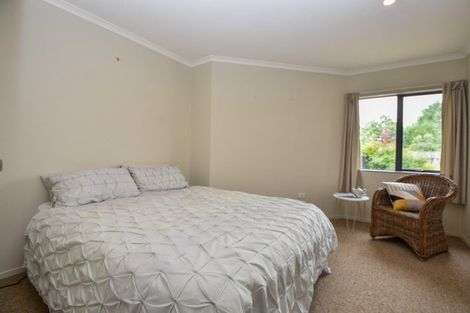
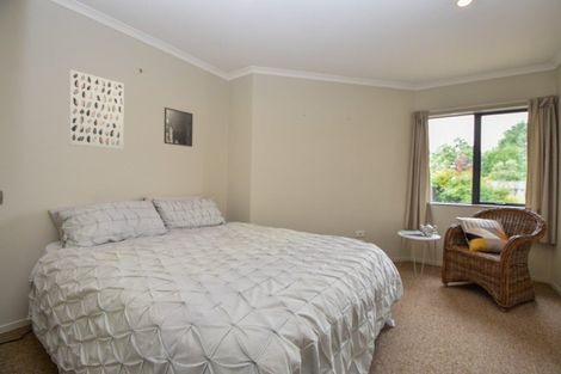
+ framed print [164,106,193,148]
+ wall art [68,68,125,151]
